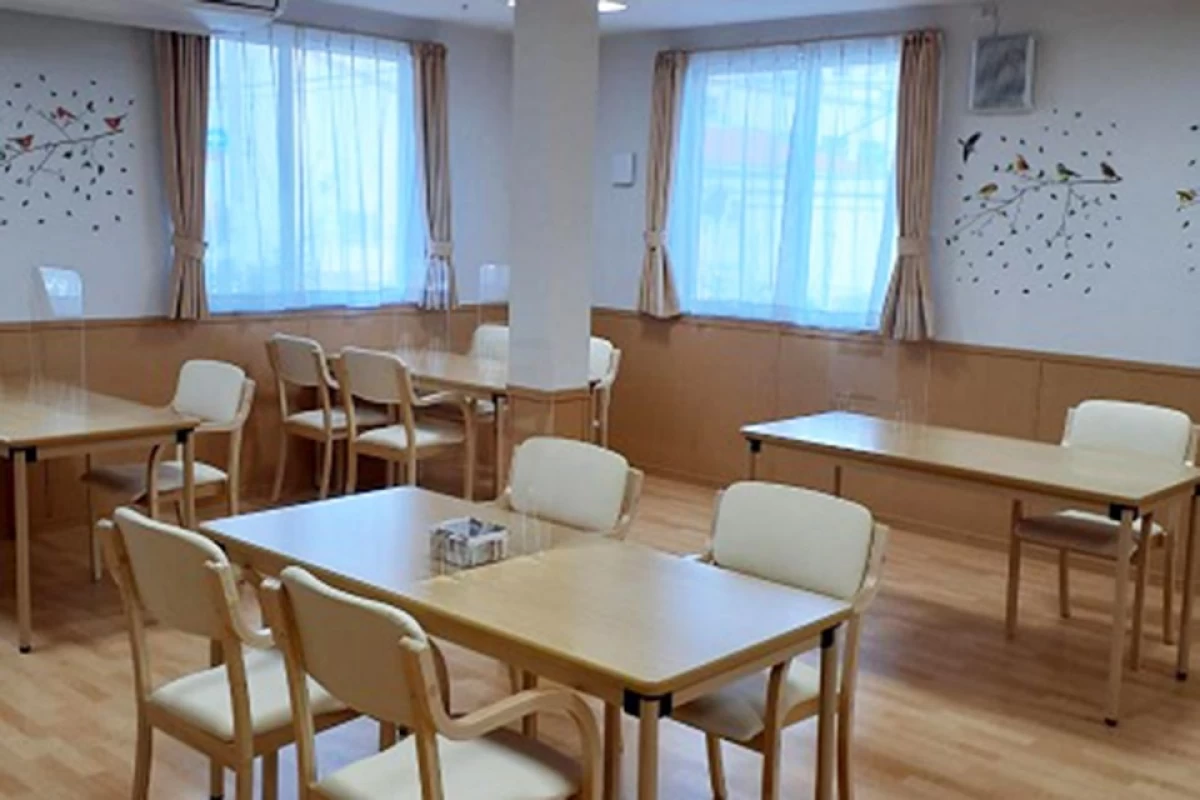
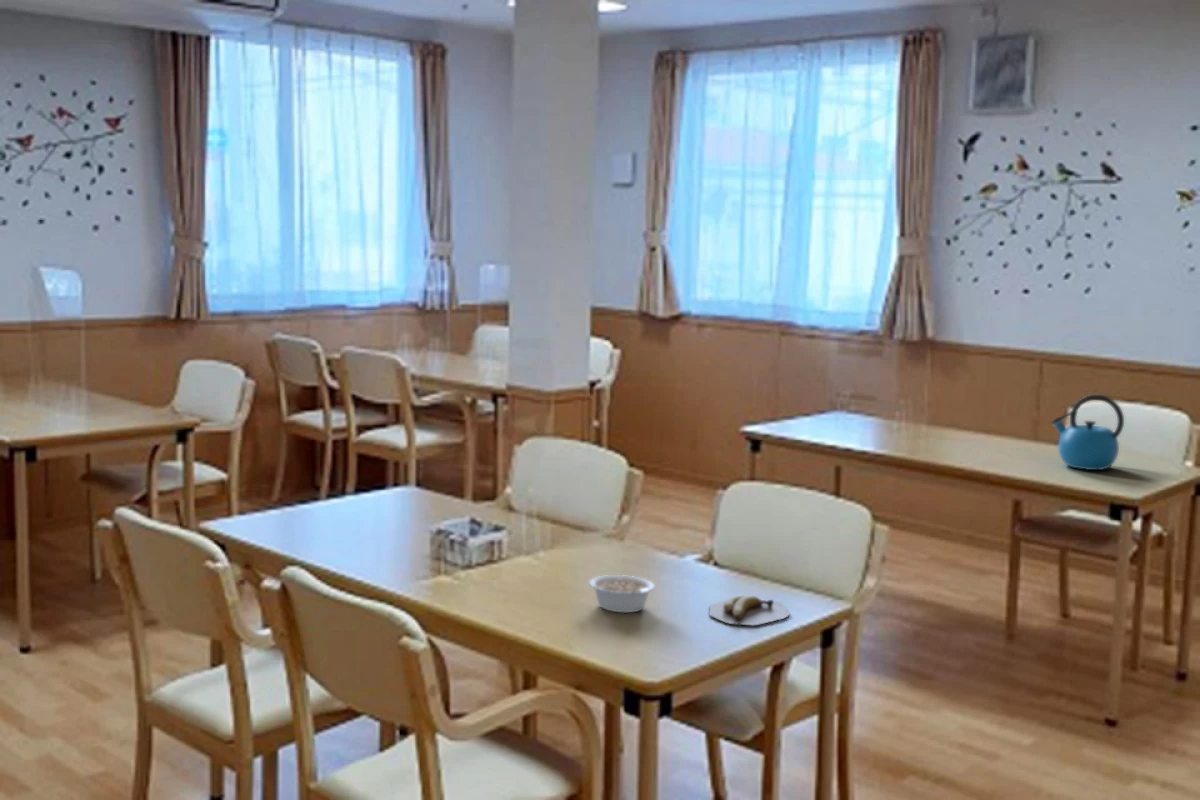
+ banana [709,594,791,626]
+ kettle [1050,394,1125,471]
+ legume [588,574,656,614]
